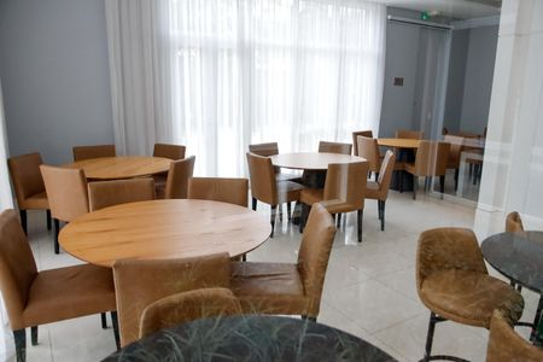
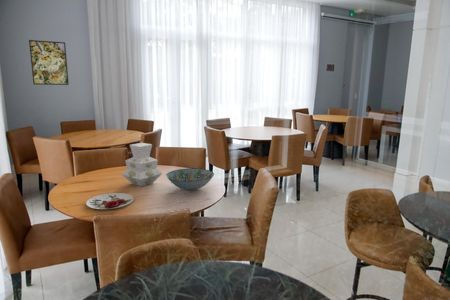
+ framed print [28,39,70,86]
+ plate [85,192,134,210]
+ decorative bowl [165,167,215,191]
+ vase [121,142,163,187]
